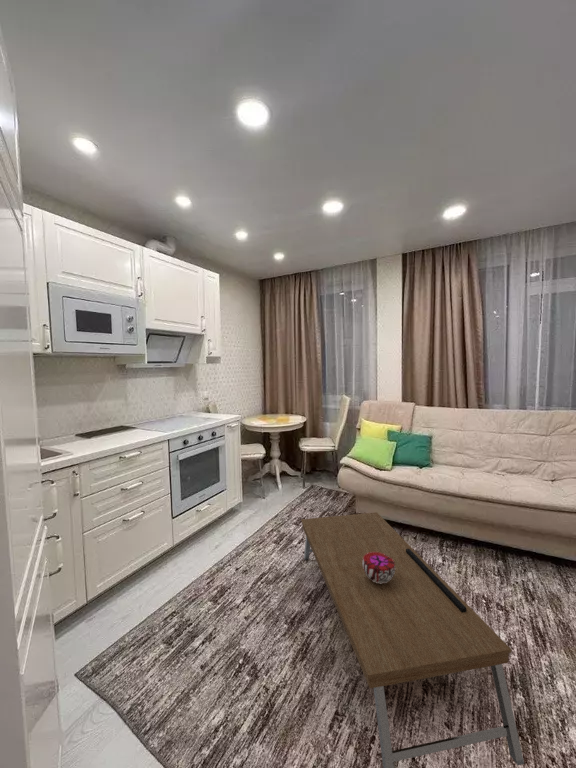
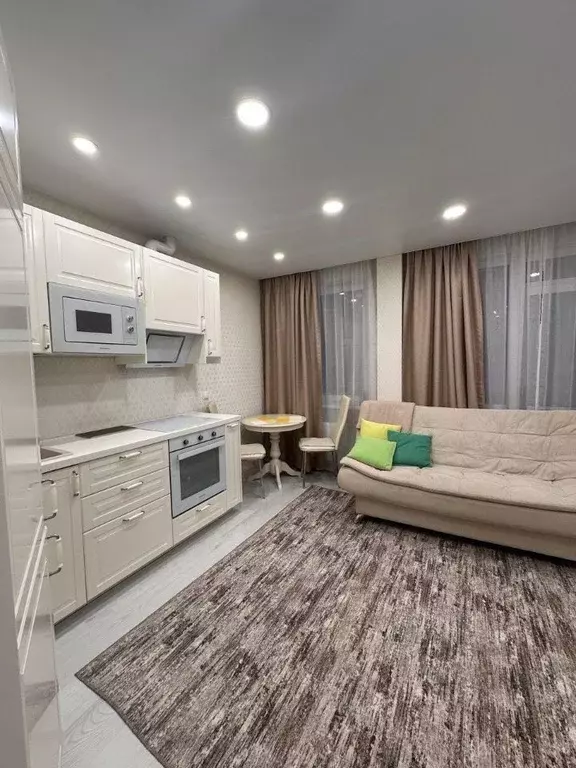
- coffee table [300,511,525,768]
- decorative bowl [363,552,395,584]
